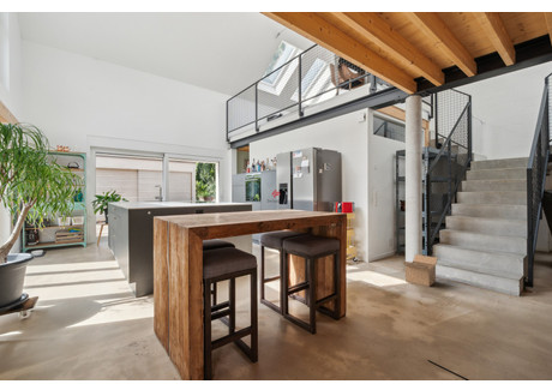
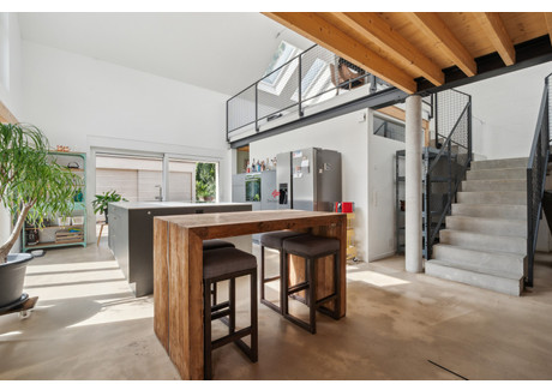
- box [401,253,439,288]
